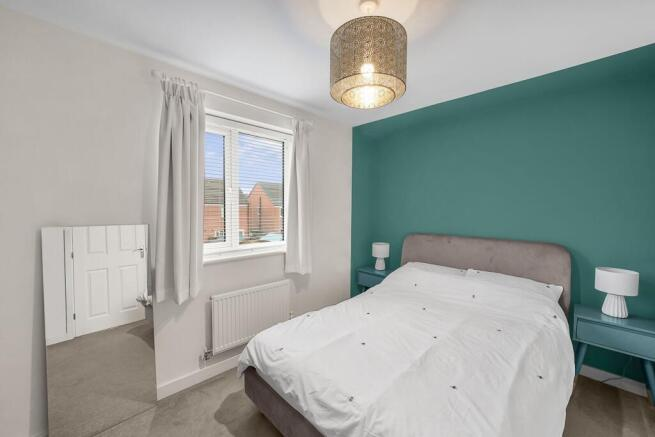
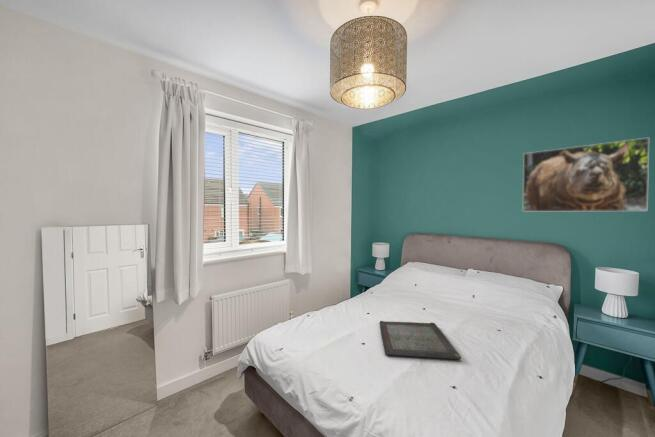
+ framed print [522,137,650,213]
+ serving tray [379,320,462,360]
